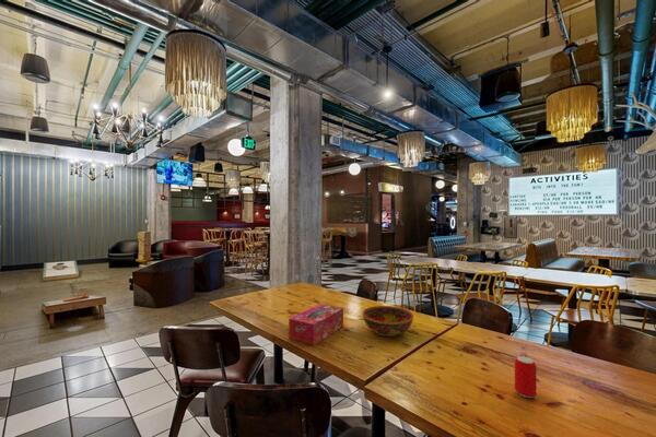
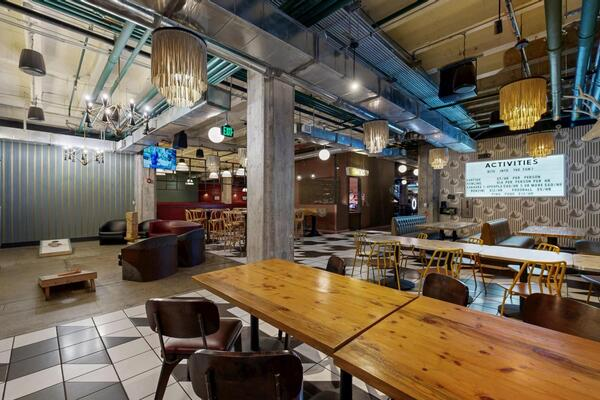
- bowl [362,305,414,338]
- beverage can [514,355,538,399]
- tissue box [288,303,344,346]
